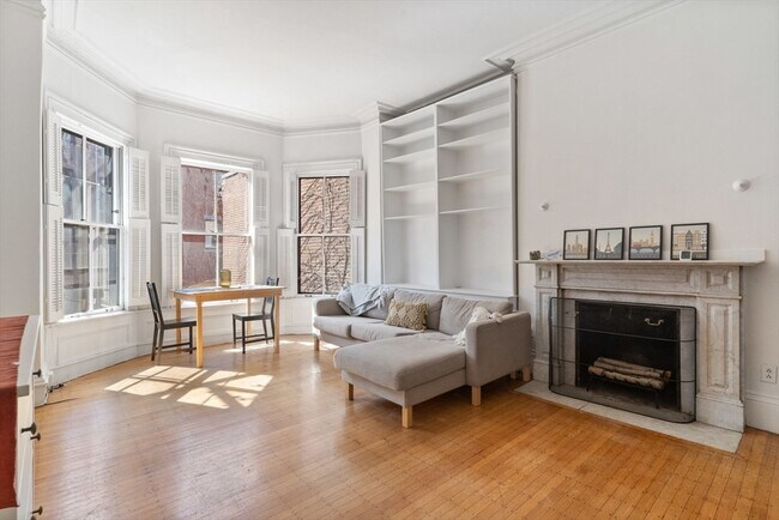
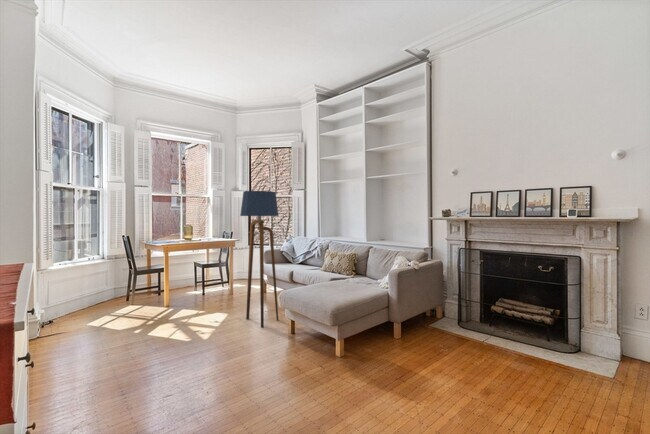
+ floor lamp [239,190,280,328]
